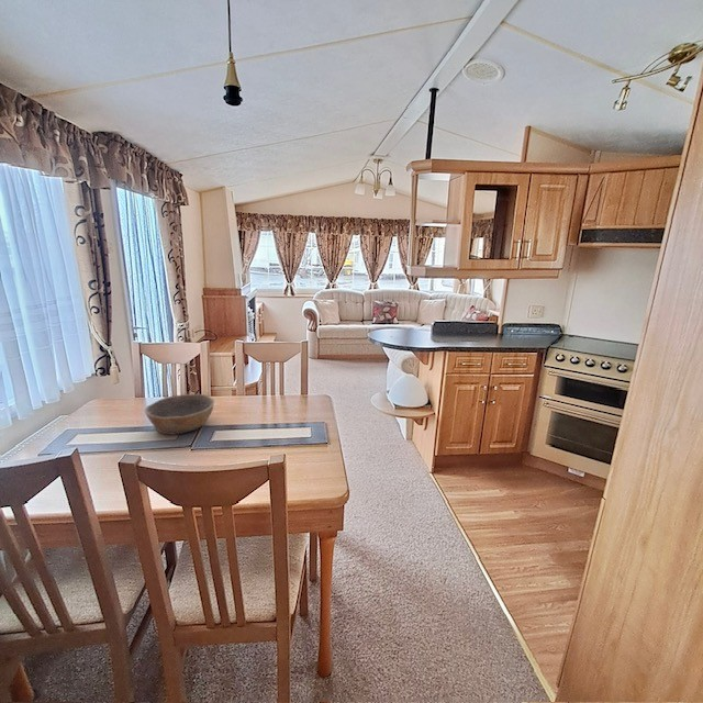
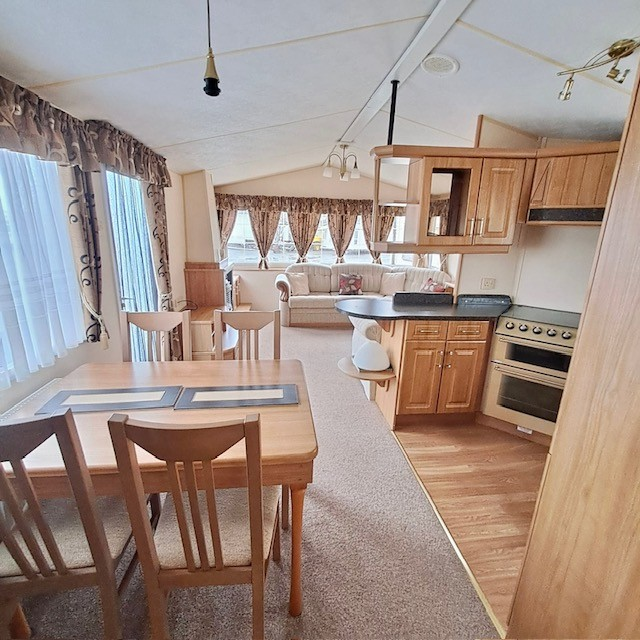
- bowl [144,393,215,436]
